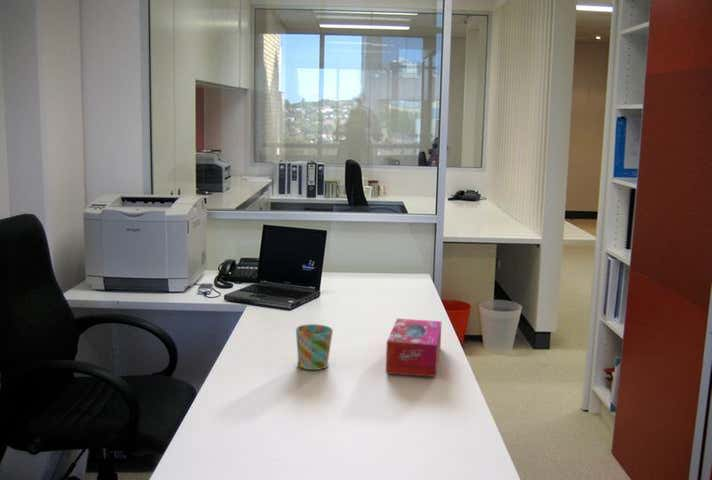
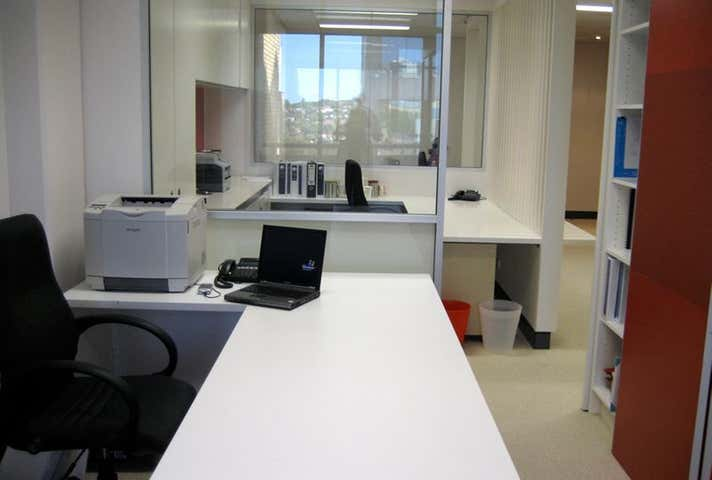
- tissue box [385,318,443,378]
- mug [295,323,334,371]
